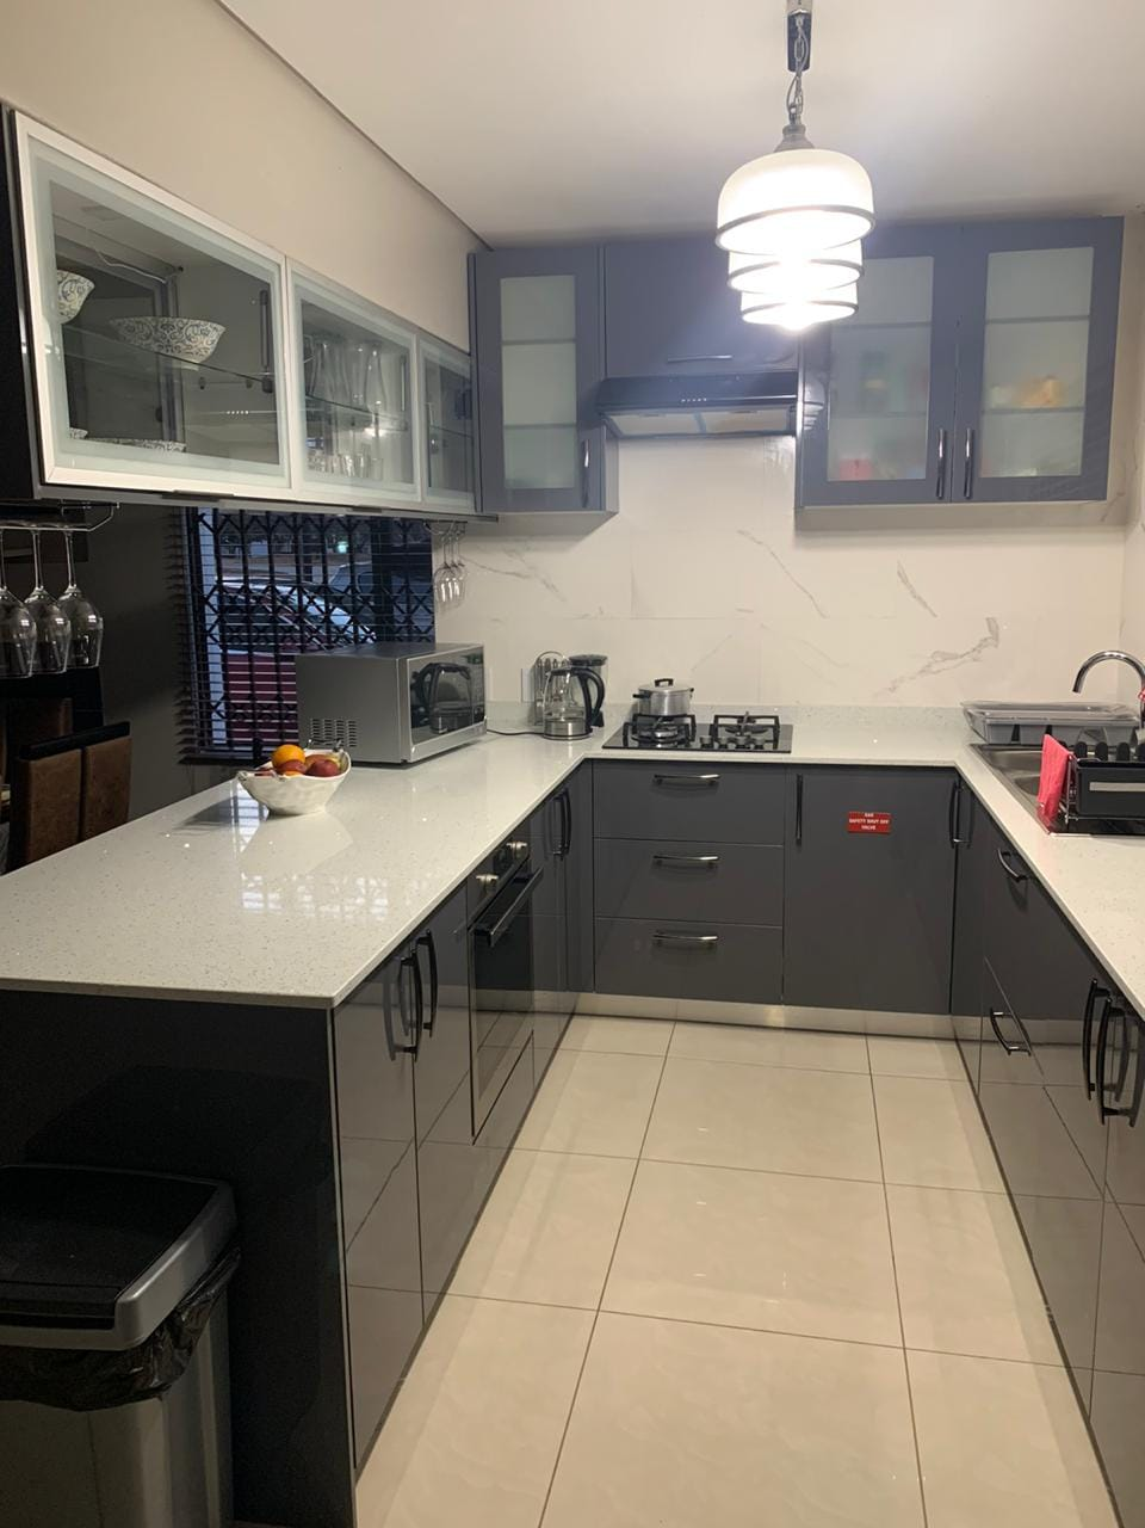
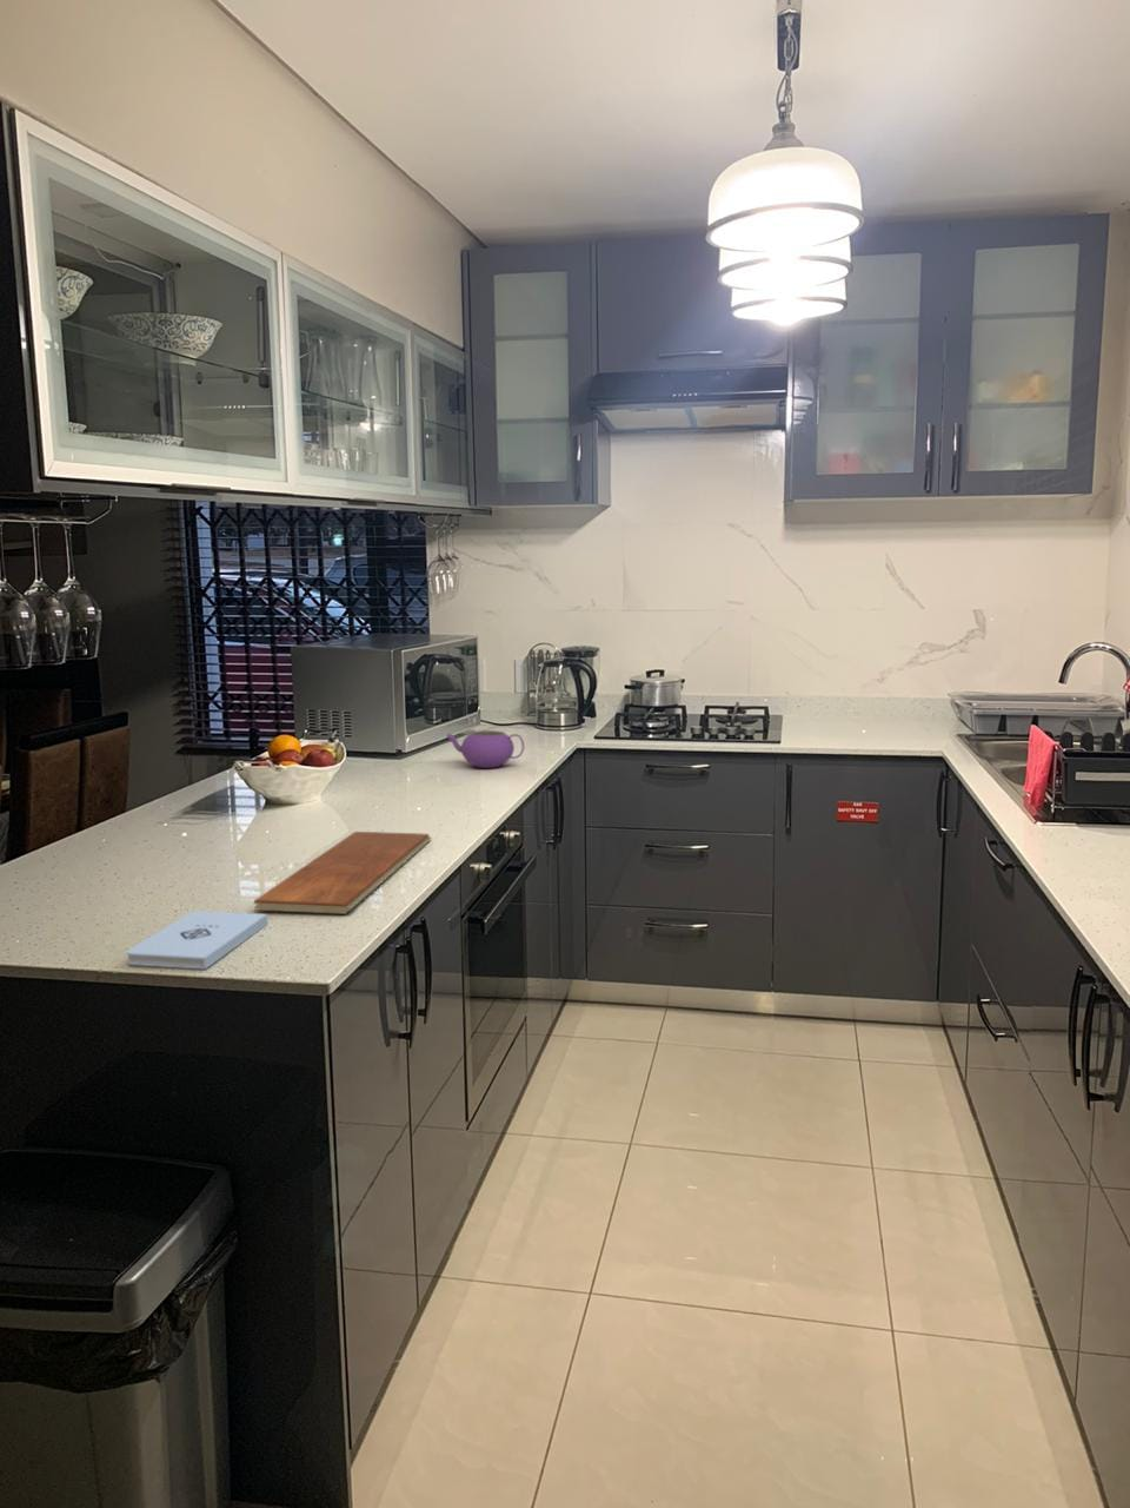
+ teapot [445,729,525,769]
+ notepad [126,910,268,971]
+ chopping board [253,830,432,915]
